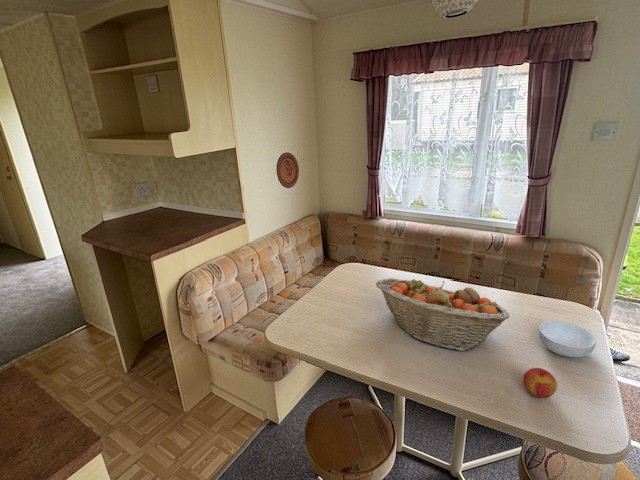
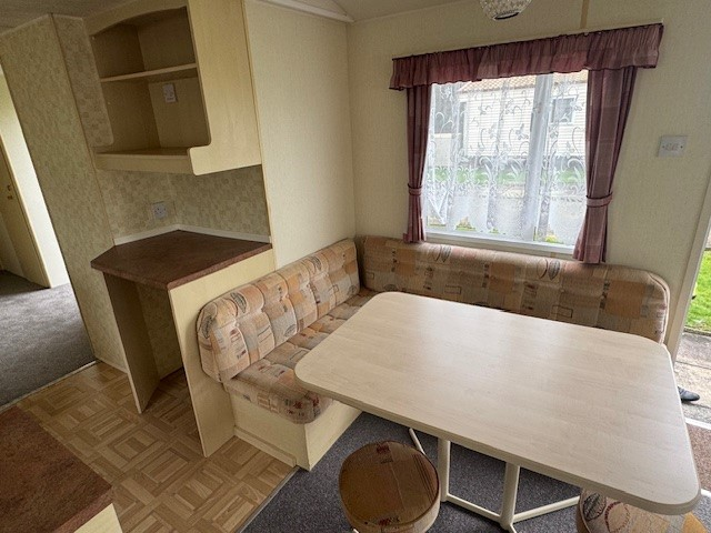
- fruit basket [375,277,510,352]
- apple [522,367,558,399]
- cereal bowl [538,320,597,359]
- decorative plate [275,152,300,189]
